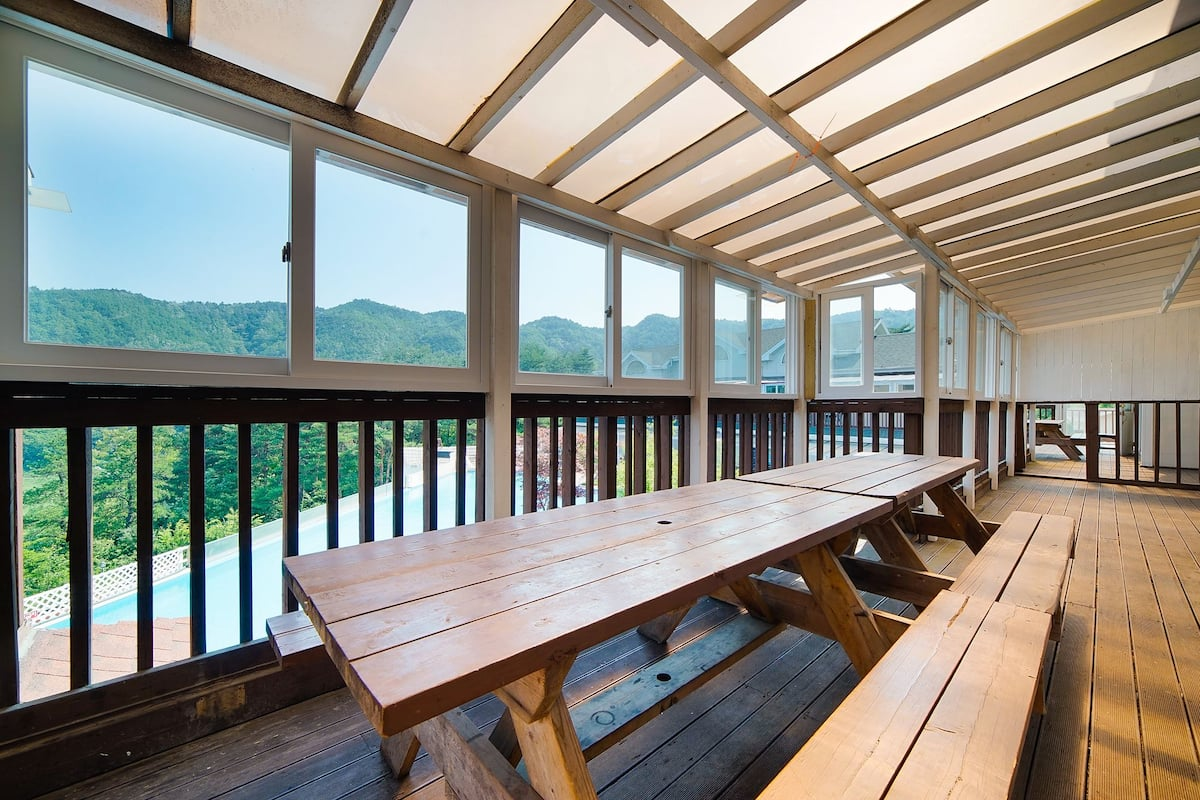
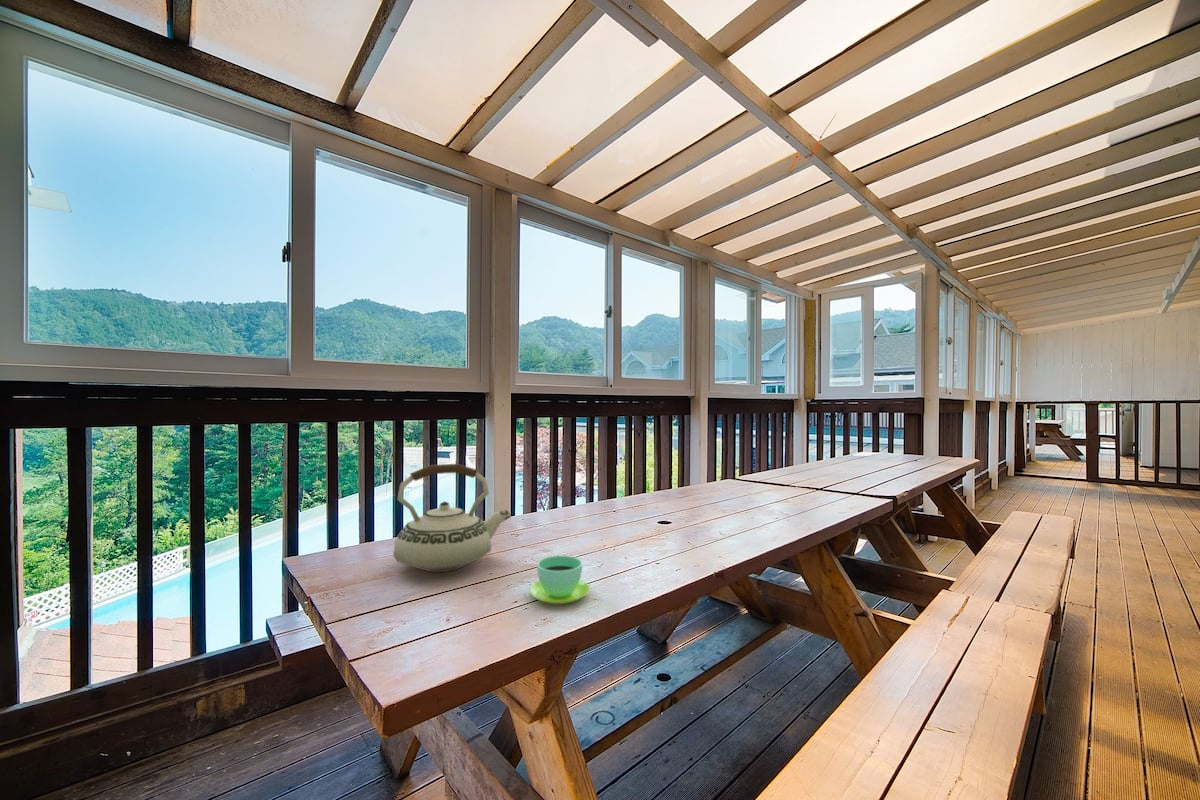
+ cup [528,555,591,605]
+ teakettle [393,463,512,573]
